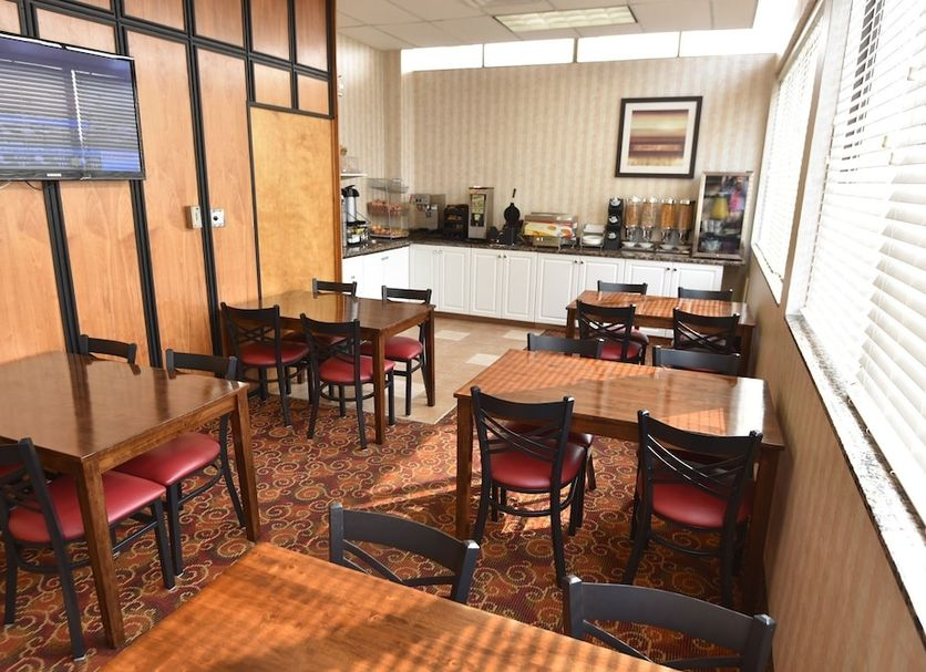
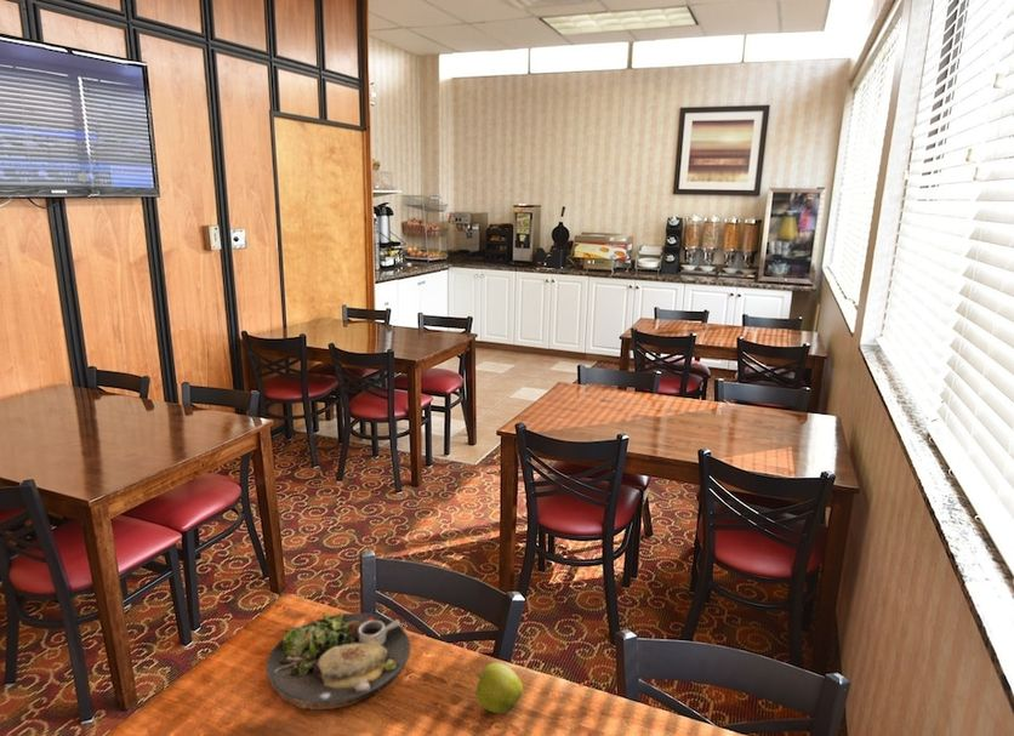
+ apple [474,662,524,714]
+ dinner plate [266,611,411,711]
